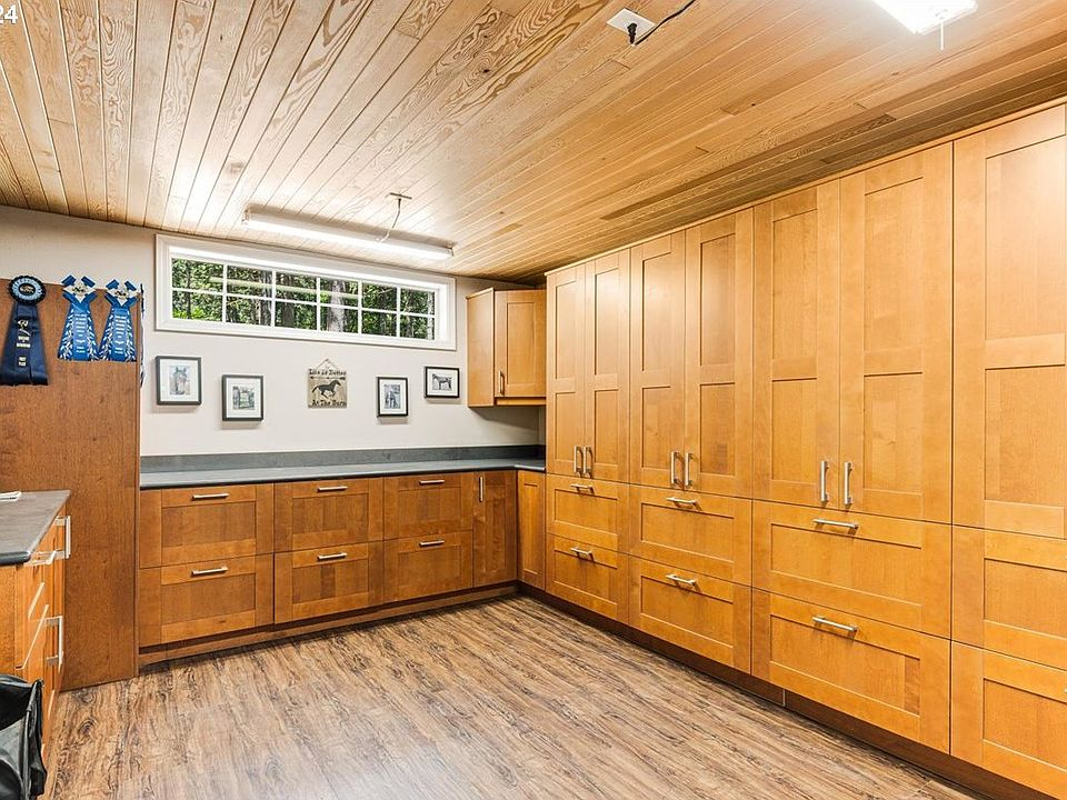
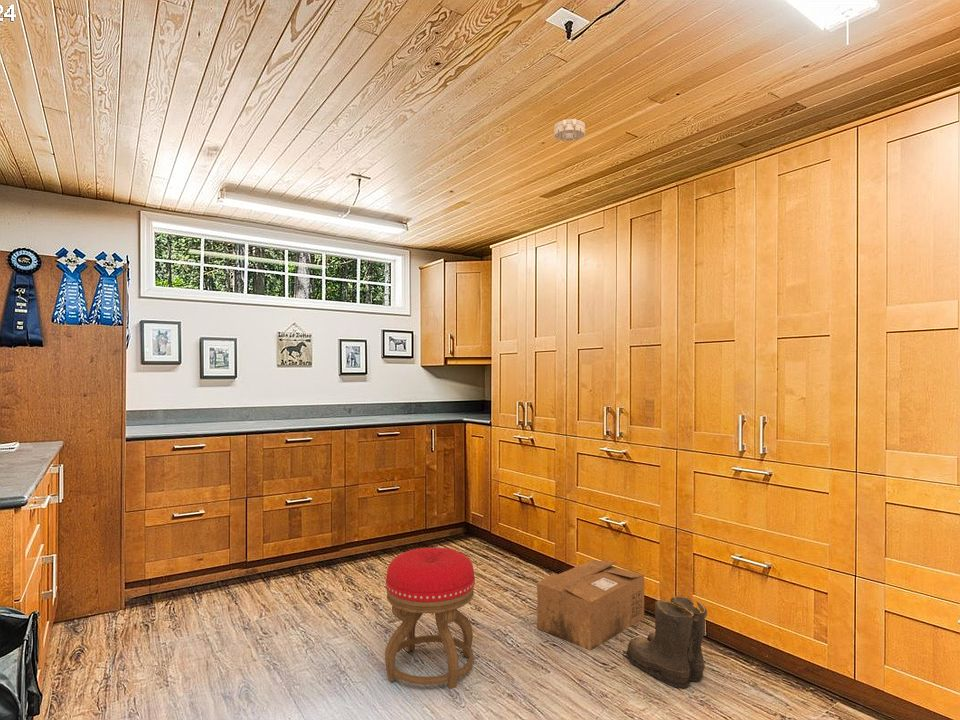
+ smoke detector [553,118,586,142]
+ cardboard box [536,559,645,652]
+ stool [384,546,476,690]
+ boots [622,595,708,689]
